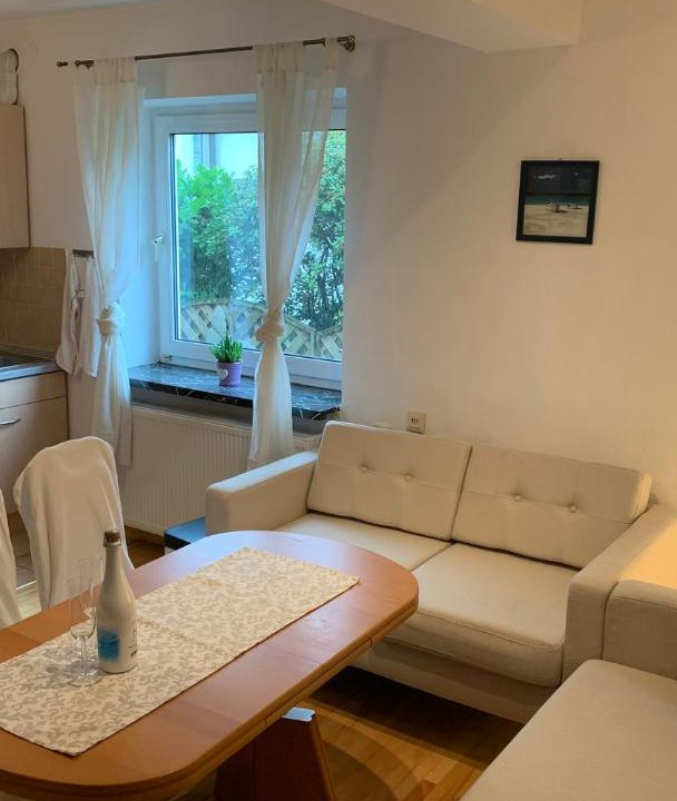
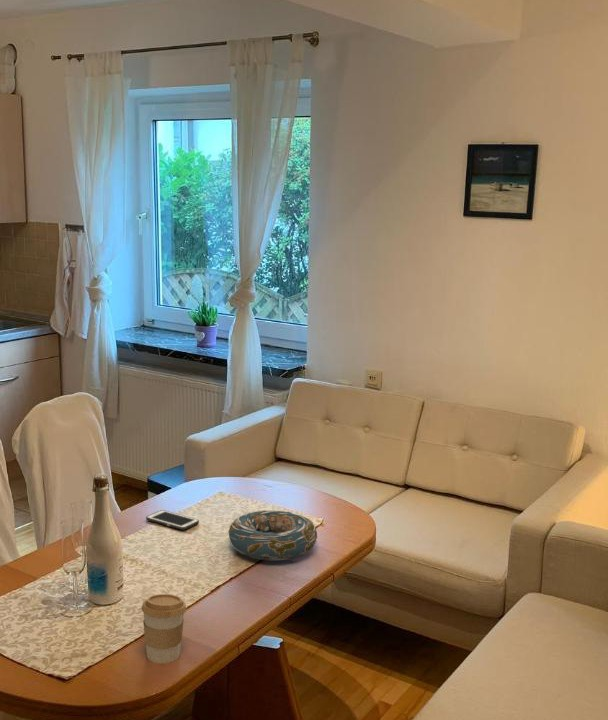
+ cell phone [145,509,200,531]
+ decorative bowl [227,509,318,561]
+ coffee cup [141,593,187,664]
